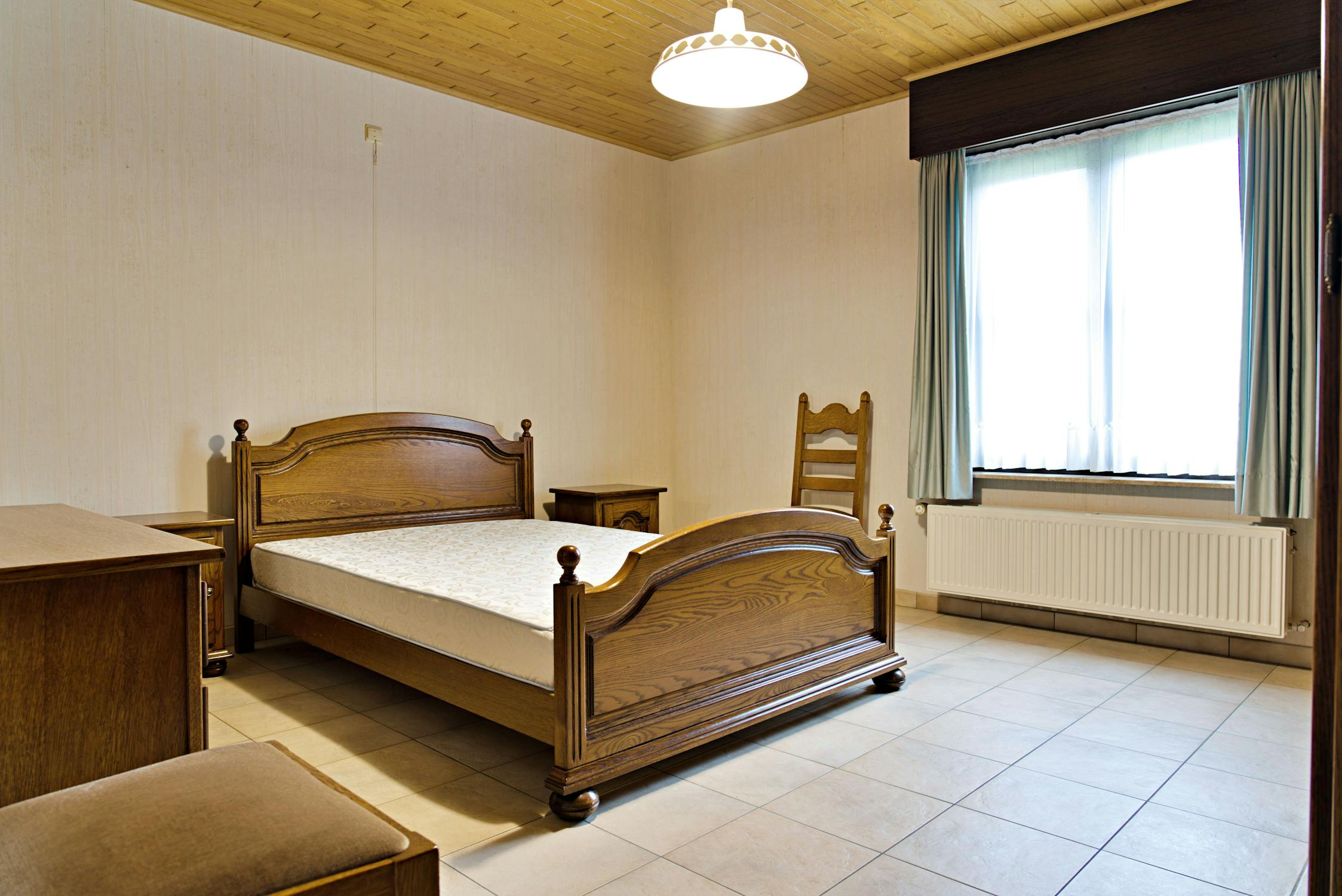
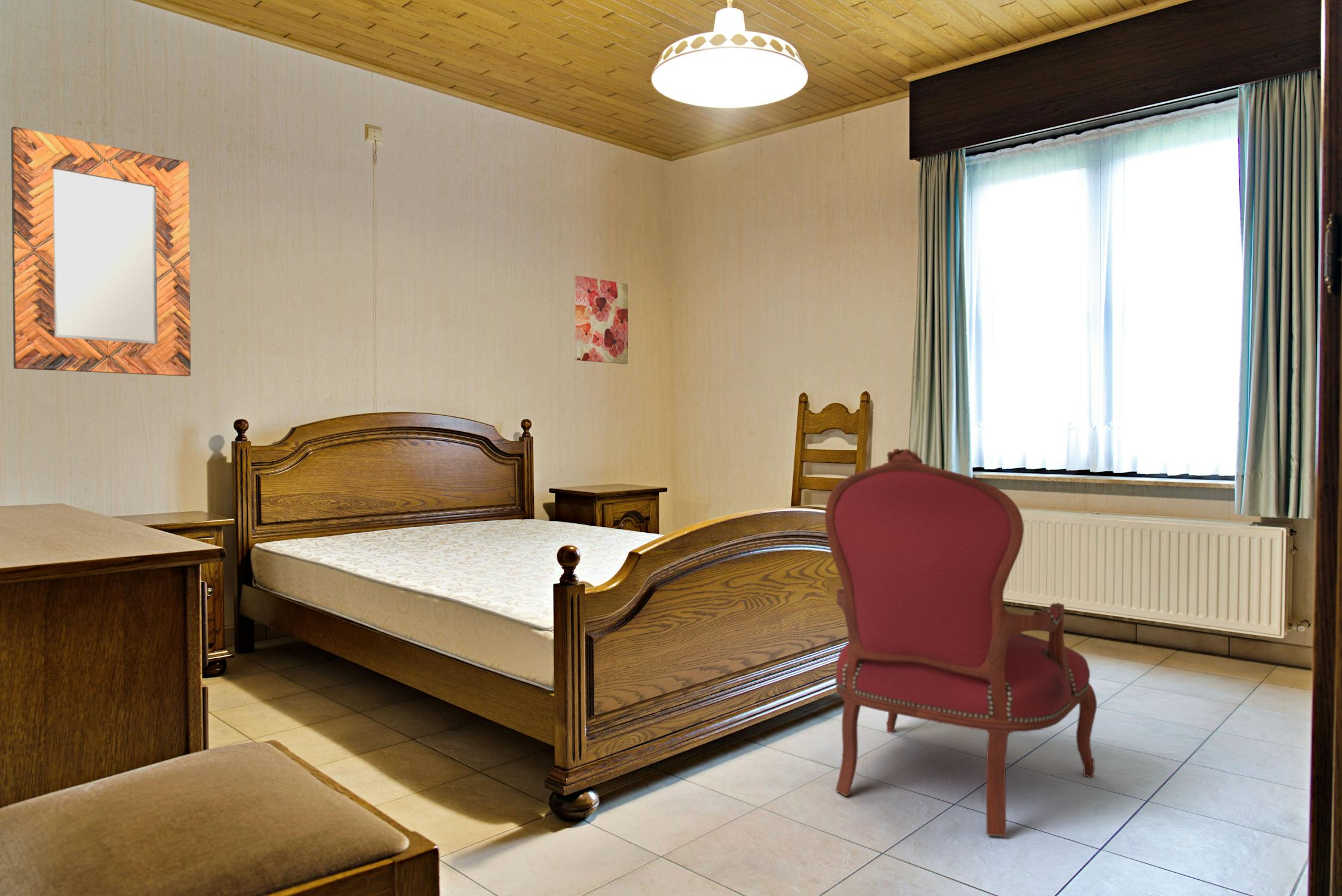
+ wall art [575,275,628,364]
+ armchair [824,448,1098,837]
+ home mirror [11,126,191,377]
